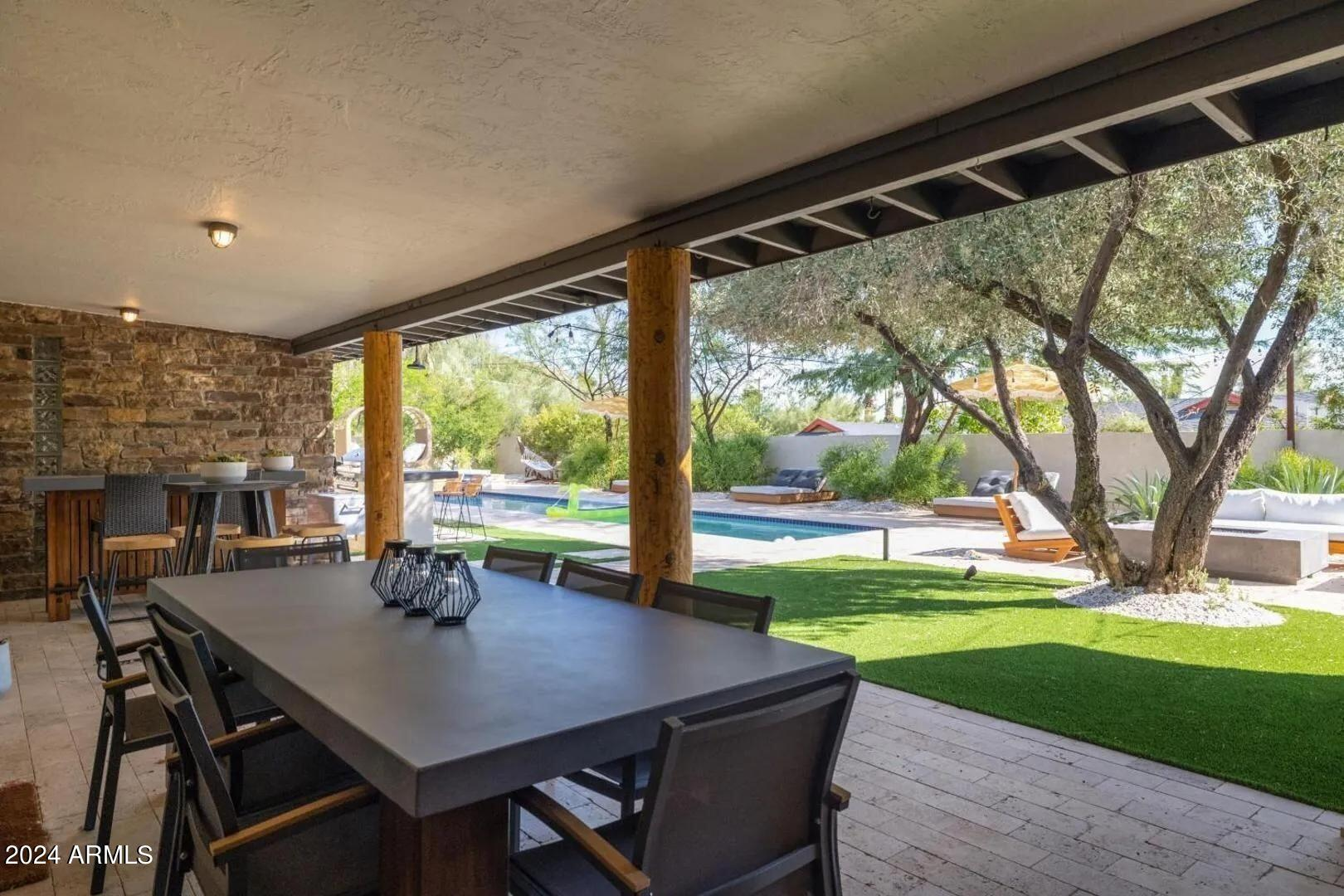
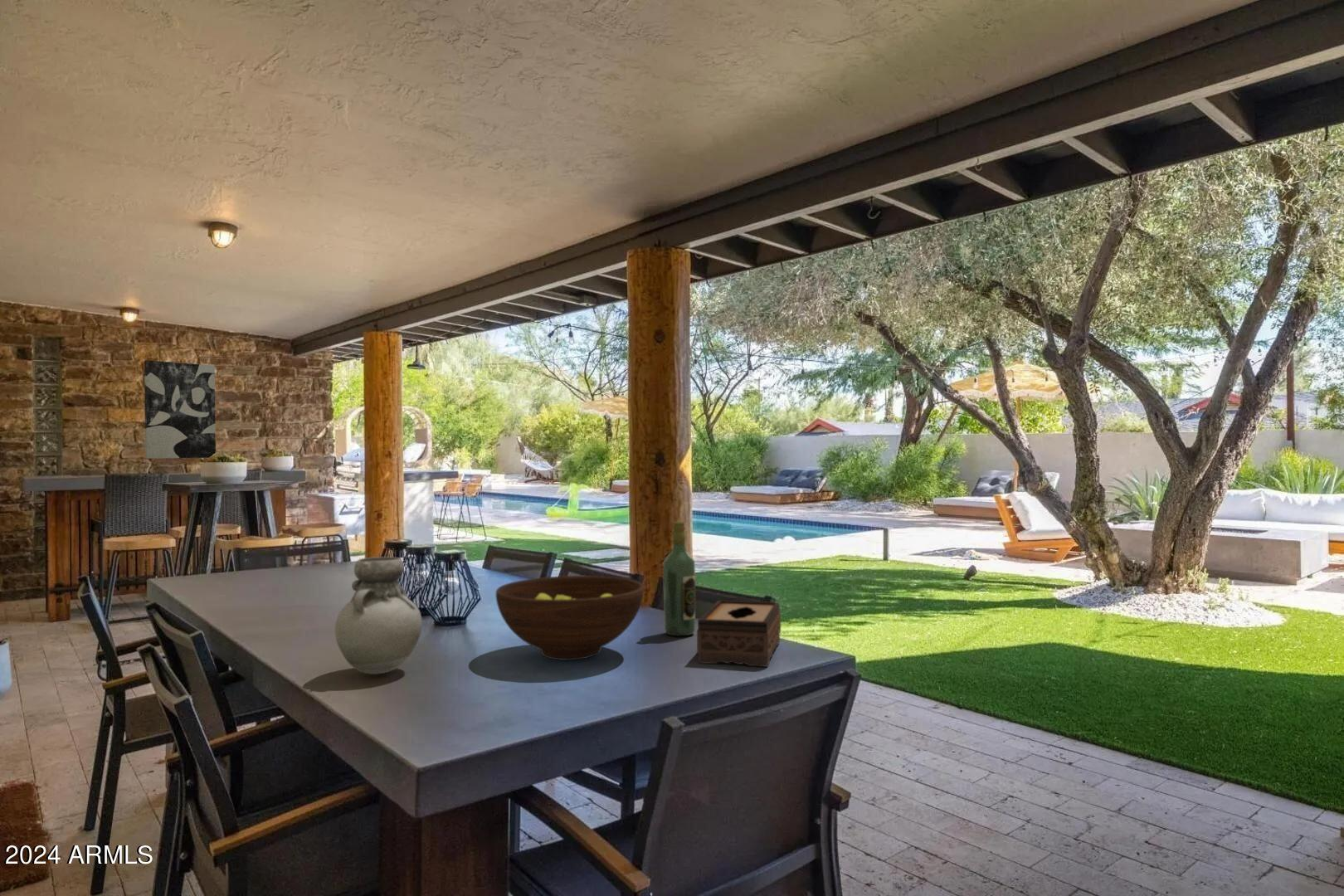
+ vase [334,556,423,675]
+ fruit bowl [495,575,645,661]
+ wall art [144,359,217,460]
+ wine bottle [662,520,696,636]
+ tissue box [696,600,782,668]
